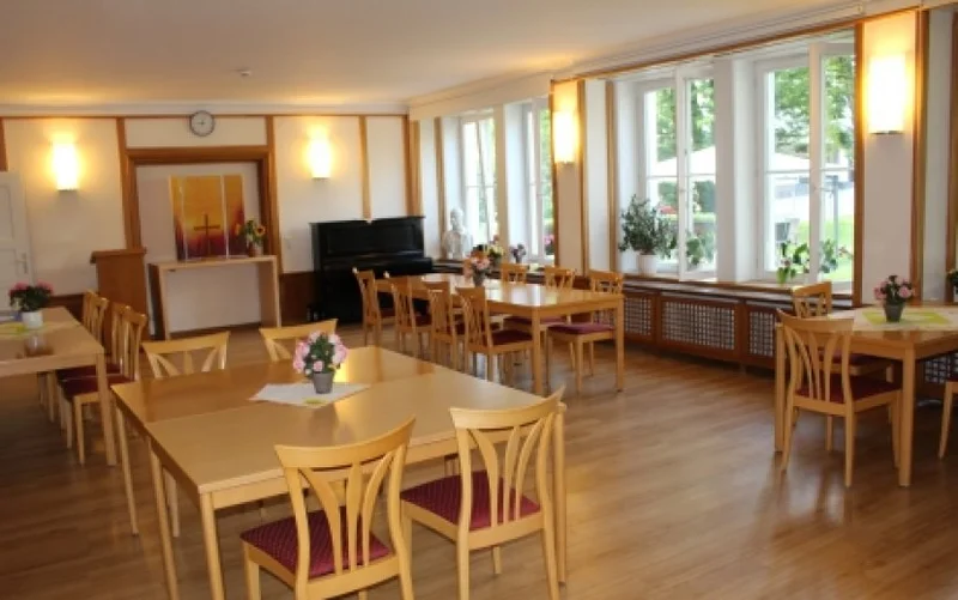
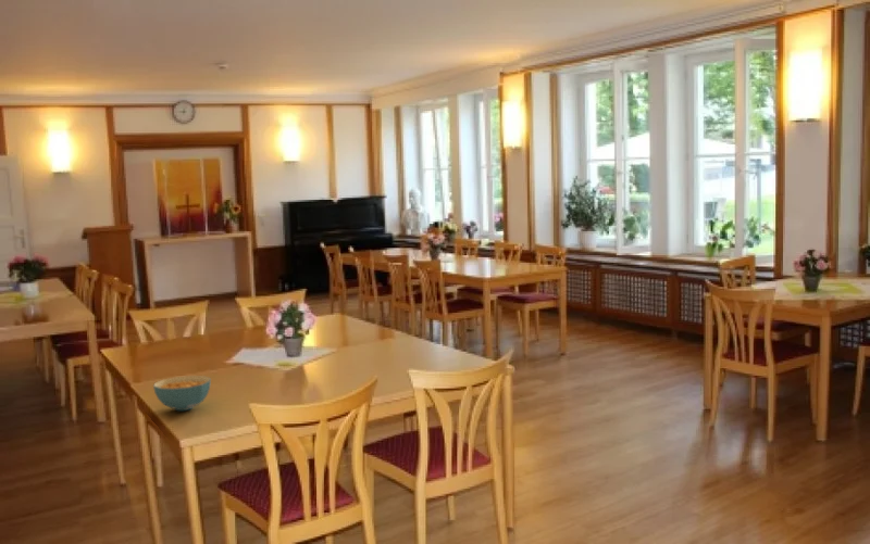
+ cereal bowl [152,375,212,412]
